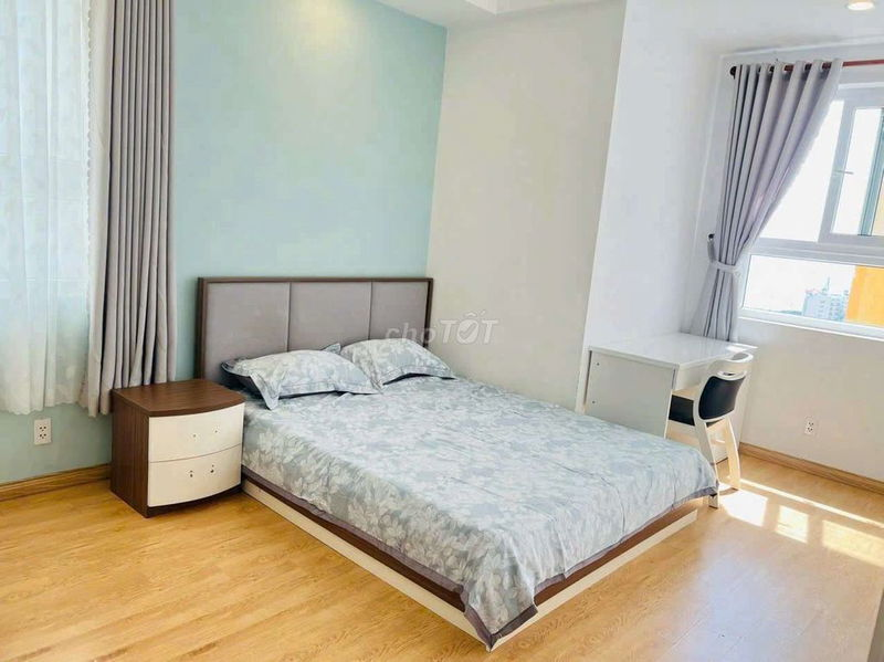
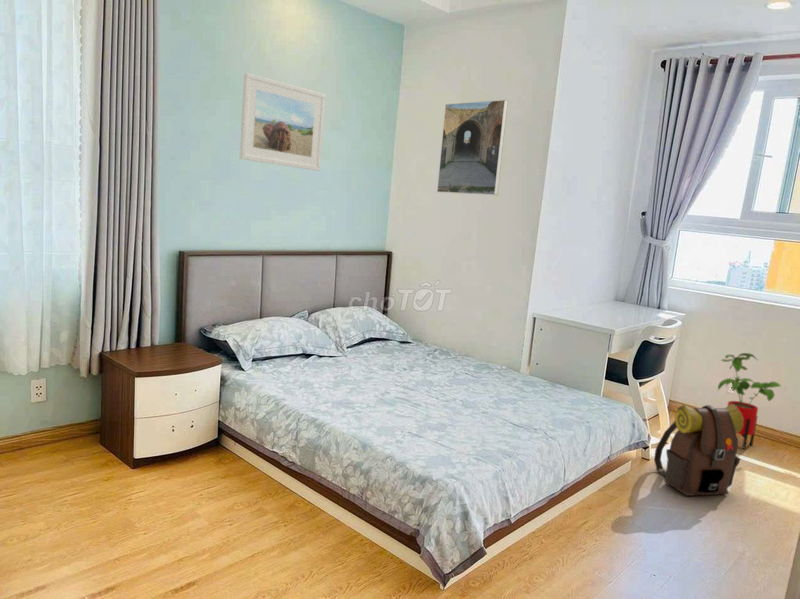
+ house plant [717,352,782,450]
+ backpack [653,404,743,497]
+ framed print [436,99,509,196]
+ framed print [239,72,327,172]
